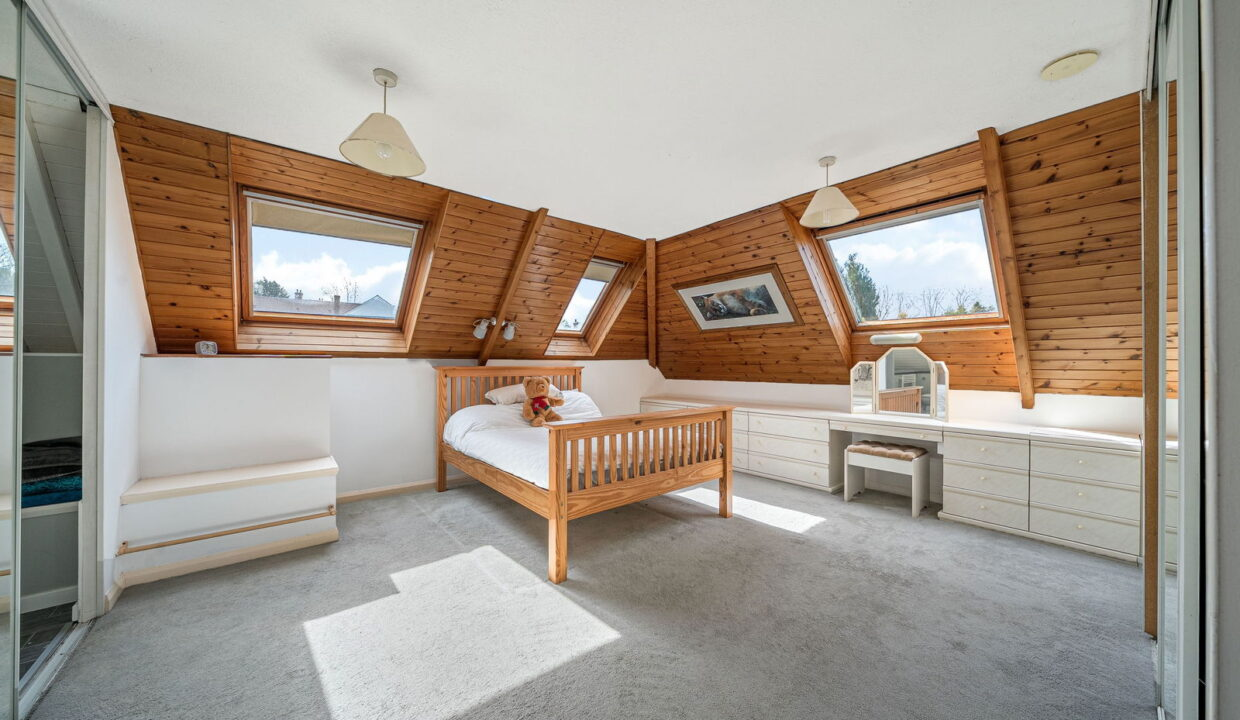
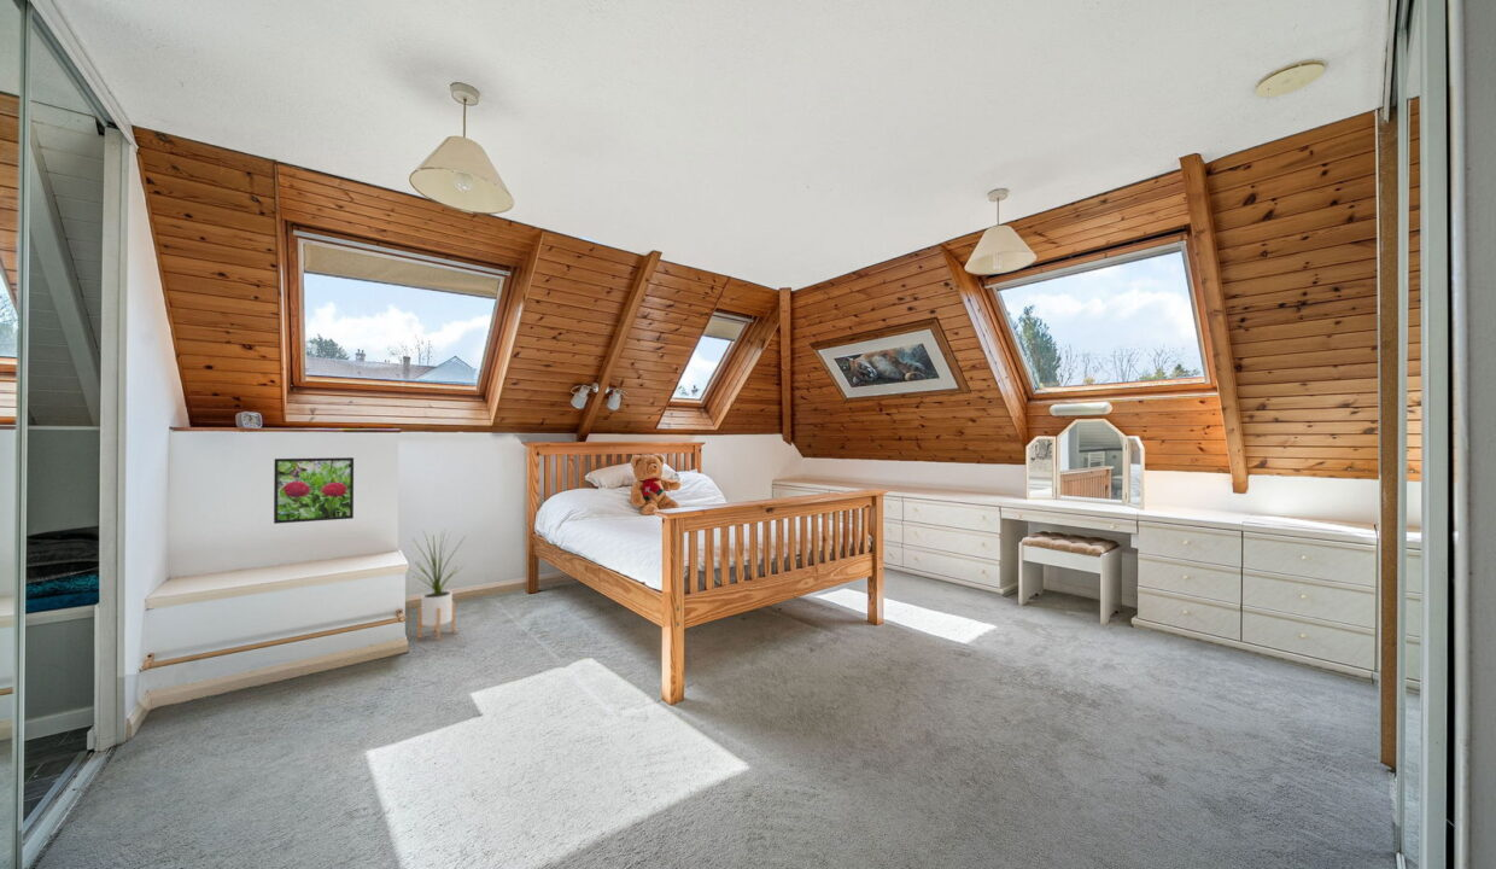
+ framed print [273,456,355,525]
+ house plant [407,527,468,641]
